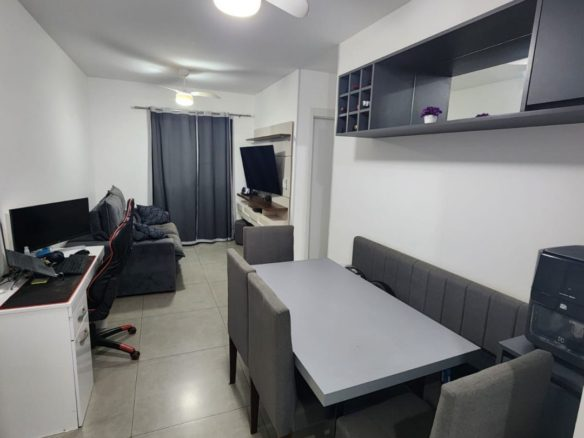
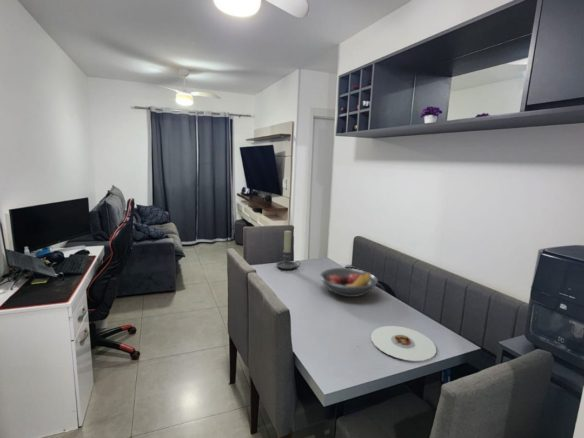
+ candle holder [275,230,301,270]
+ fruit bowl [319,267,379,298]
+ plate [370,325,437,362]
